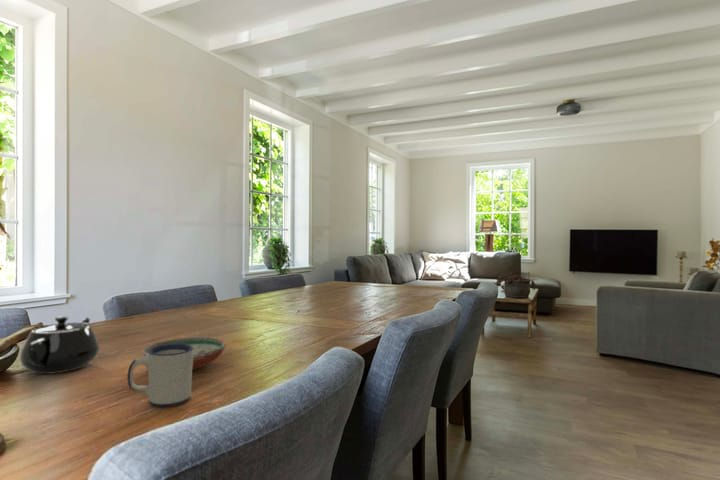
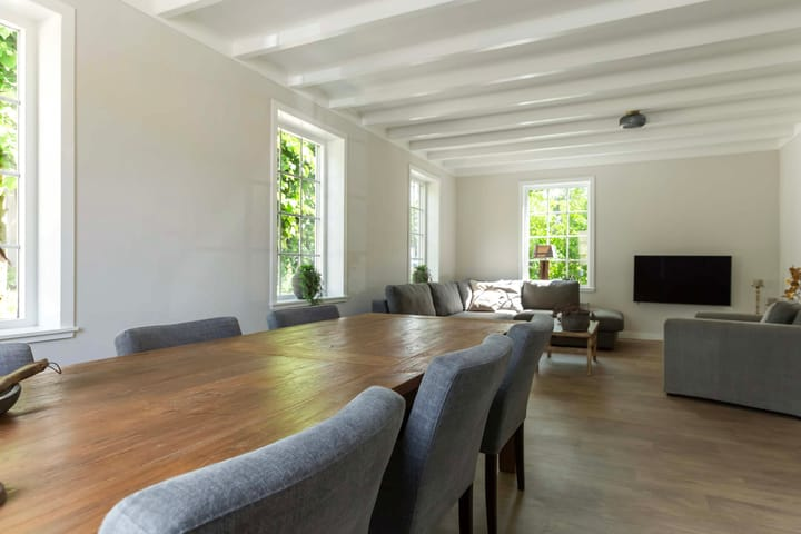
- mug [127,344,193,408]
- decorative bowl [141,336,227,371]
- teapot [19,316,101,375]
